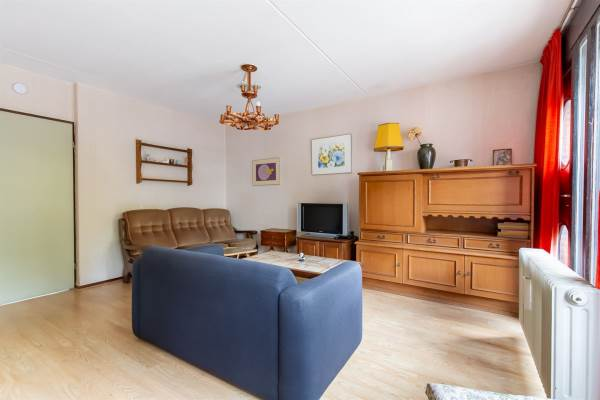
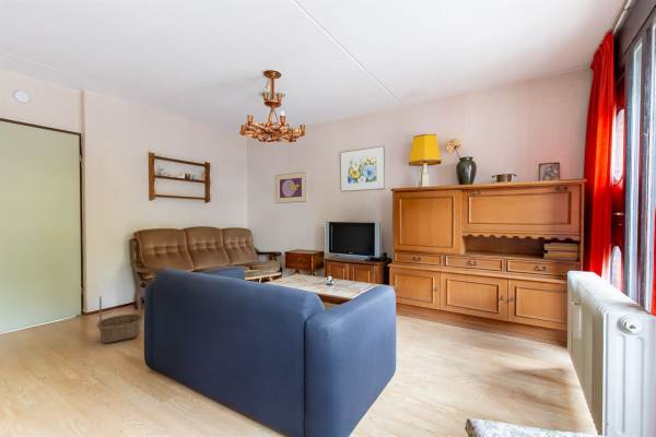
+ basket [96,291,144,344]
